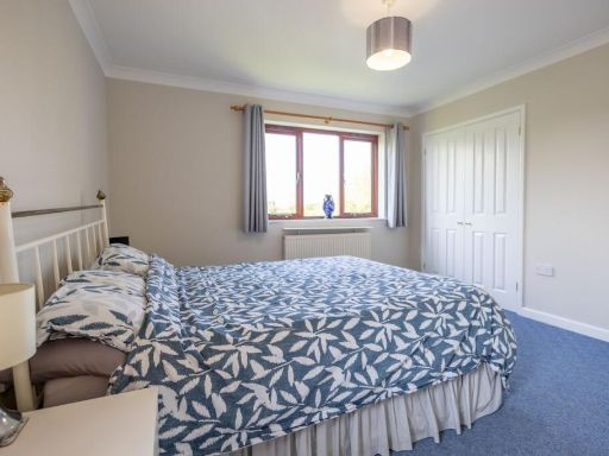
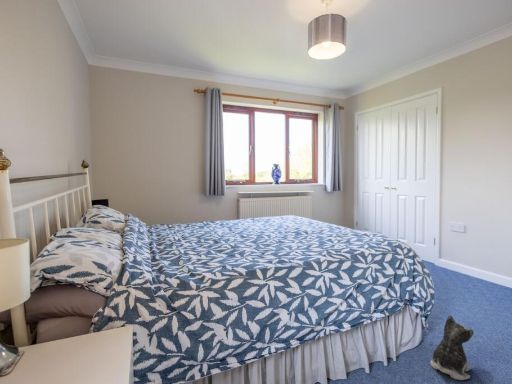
+ plush toy [430,314,475,381]
